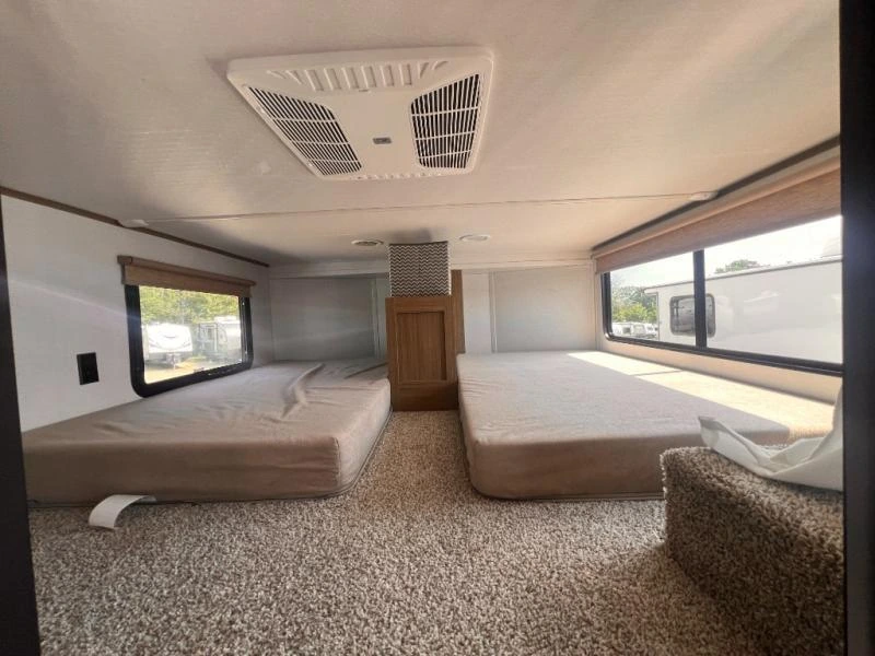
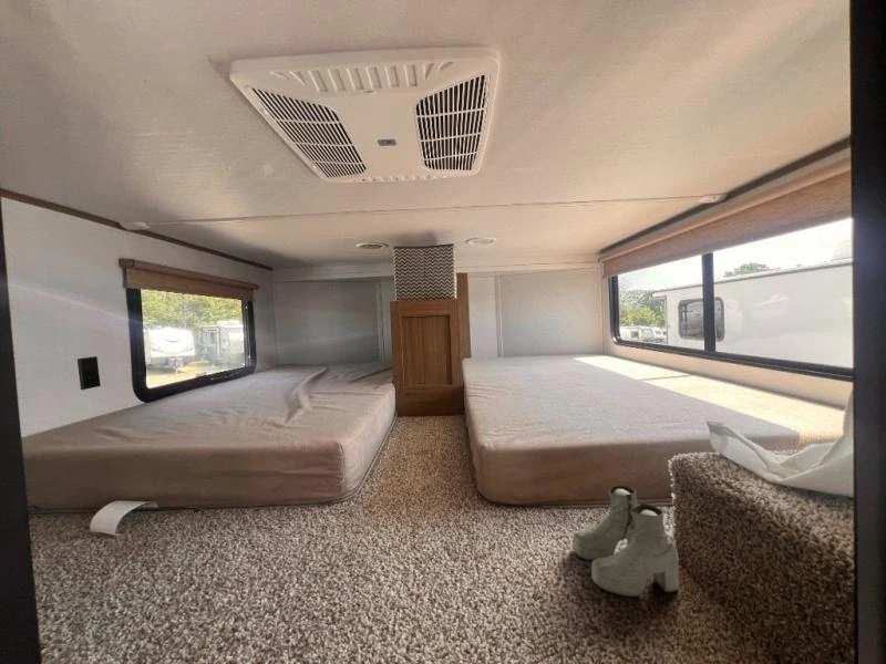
+ boots [571,485,680,598]
